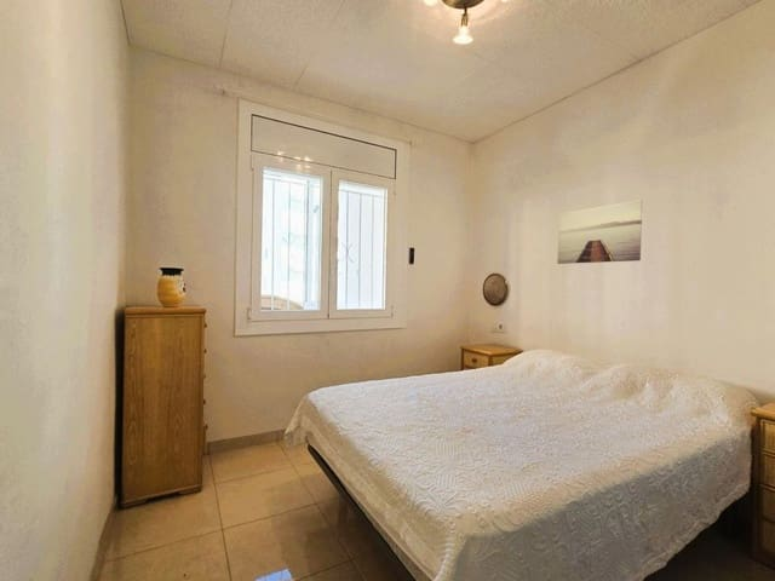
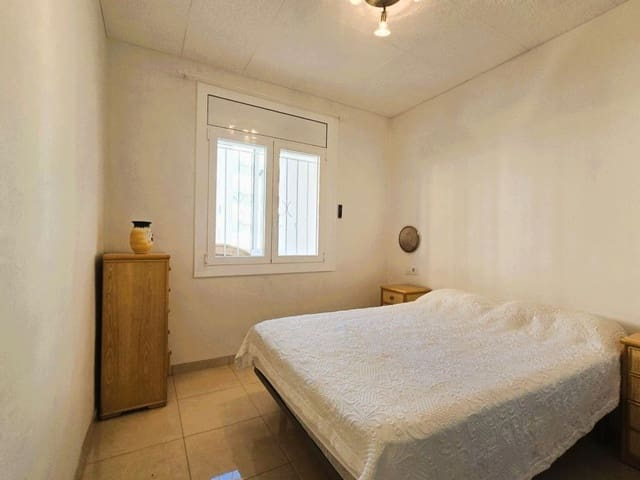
- wall art [556,199,644,265]
